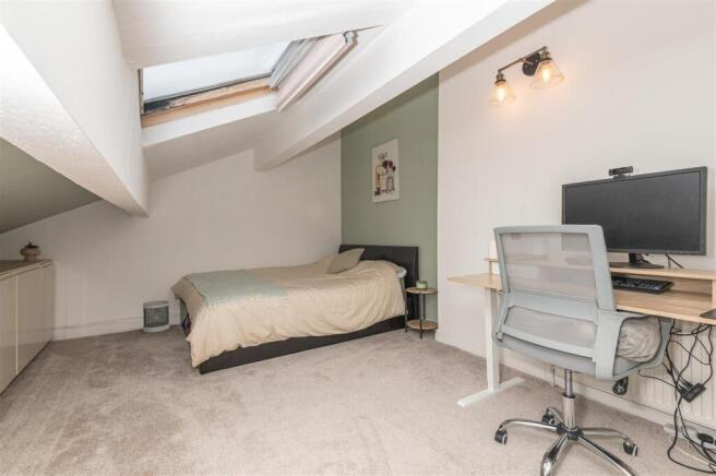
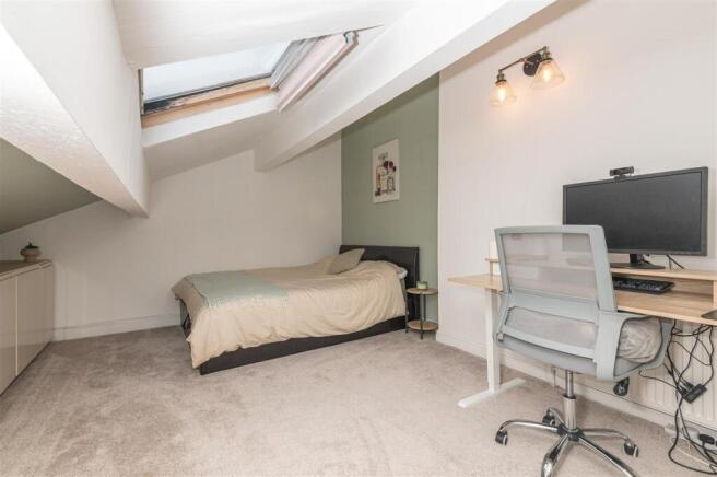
- wastebasket [142,299,170,334]
